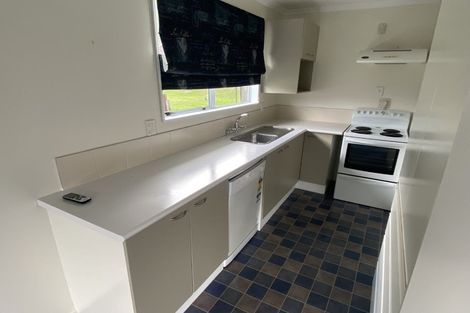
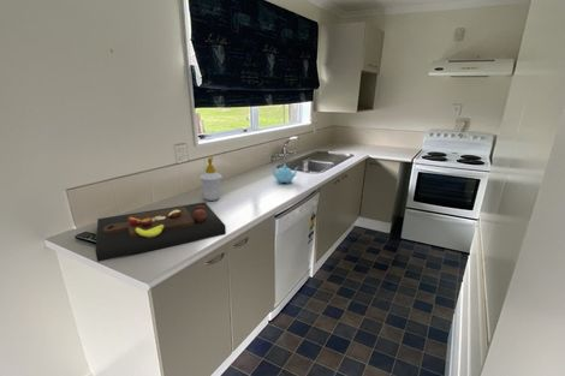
+ soap bottle [198,156,224,202]
+ teapot [270,163,299,185]
+ cutting board [94,201,227,263]
